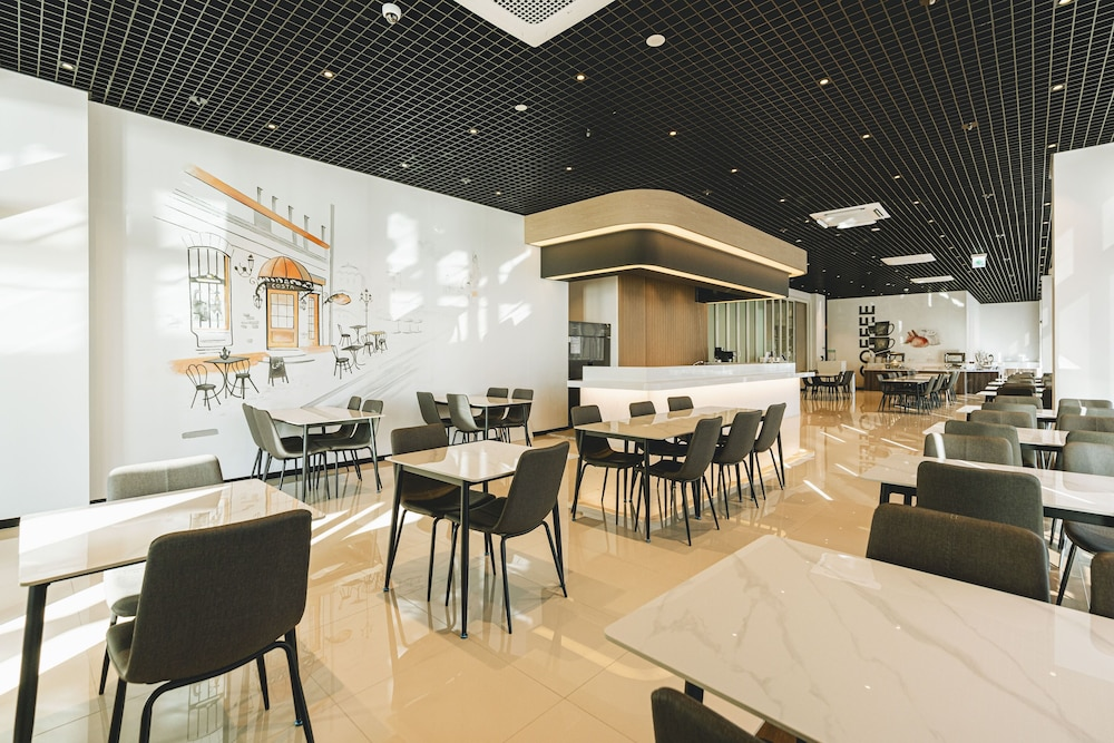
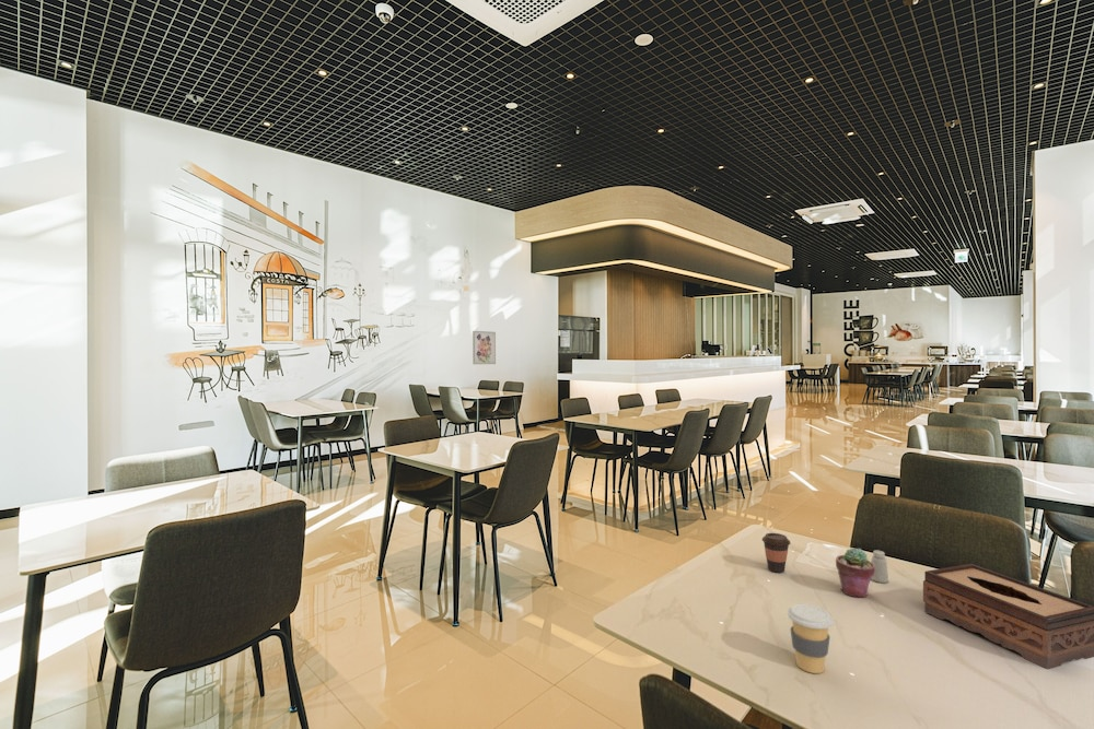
+ wall art [472,330,497,365]
+ tissue box [922,563,1094,670]
+ saltshaker [871,550,889,584]
+ coffee cup [761,532,791,574]
+ coffee cup [787,603,834,674]
+ potted succulent [835,546,875,598]
